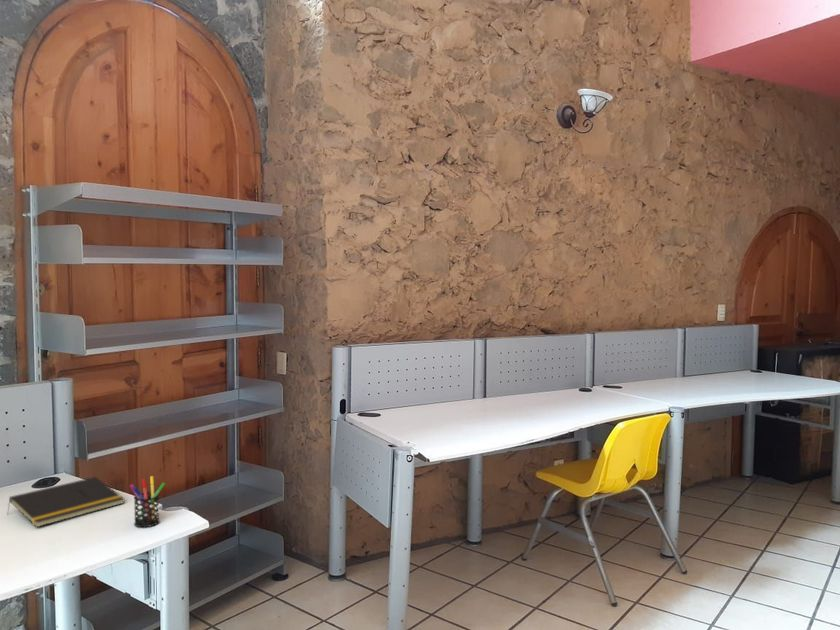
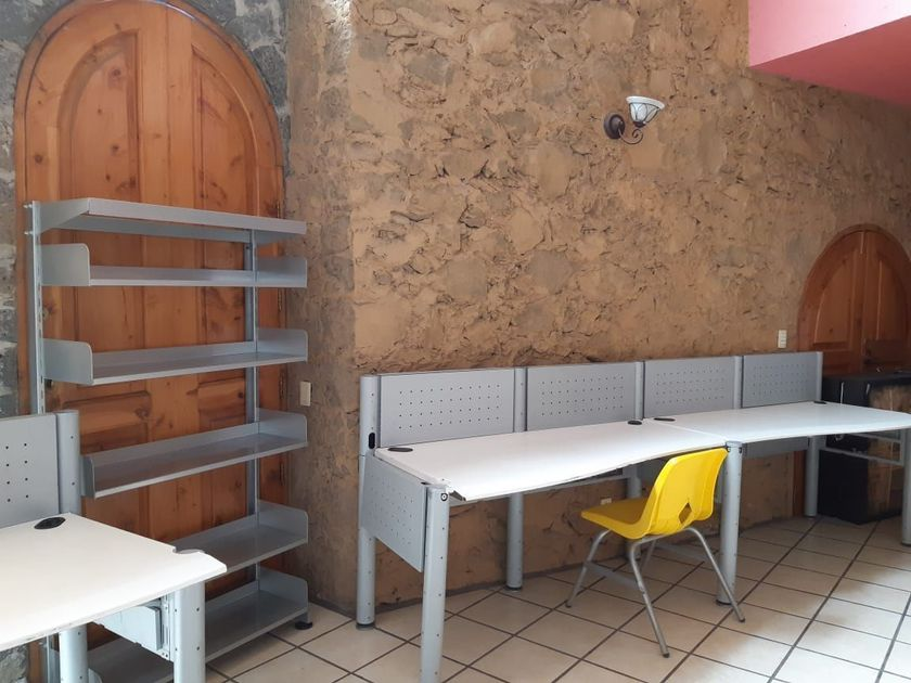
- pen holder [129,475,166,528]
- notepad [6,476,125,528]
